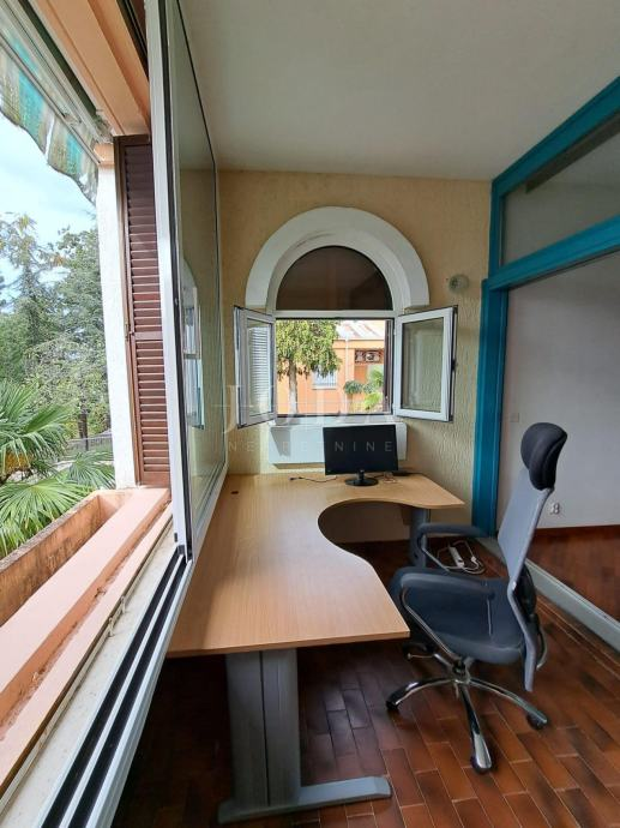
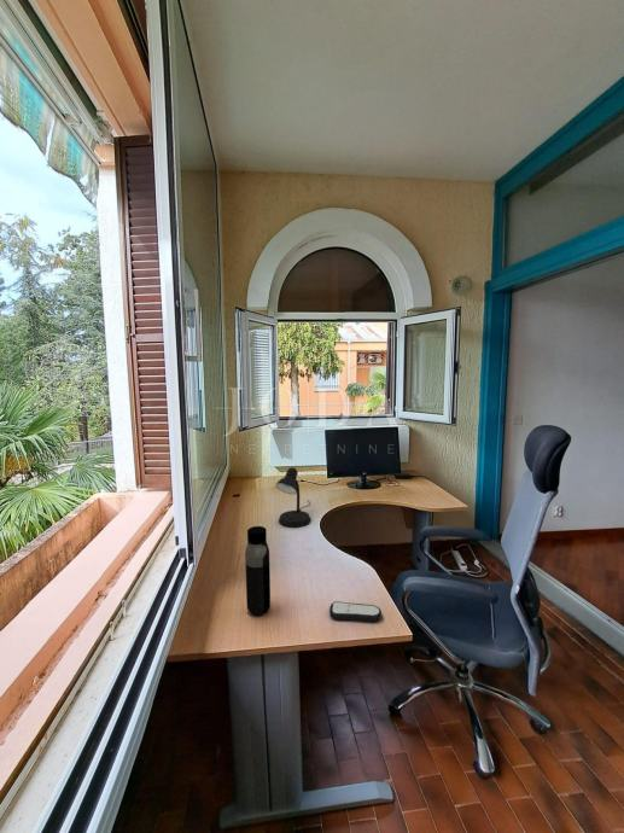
+ remote control [328,600,383,623]
+ desk lamp [275,466,313,529]
+ water bottle [244,525,272,617]
